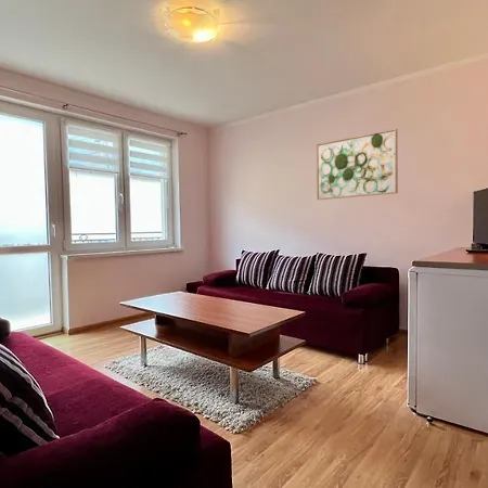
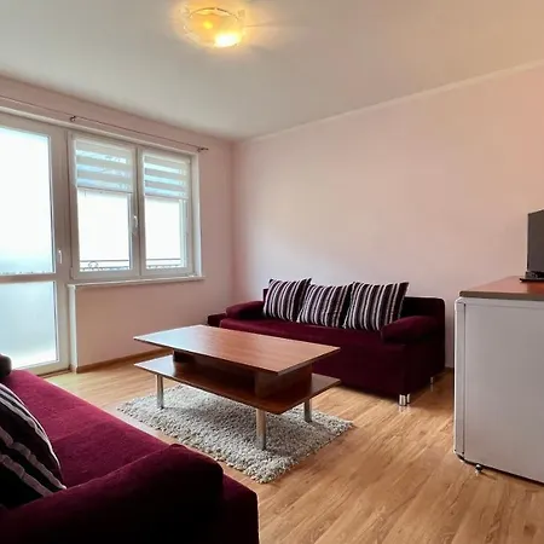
- wall art [316,128,399,201]
